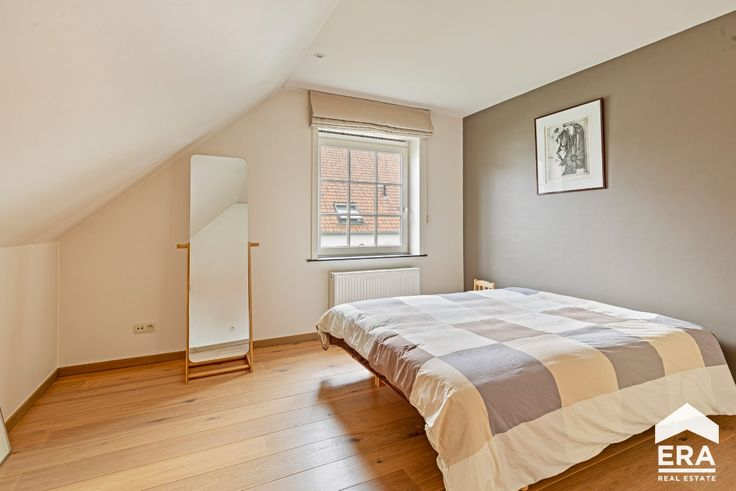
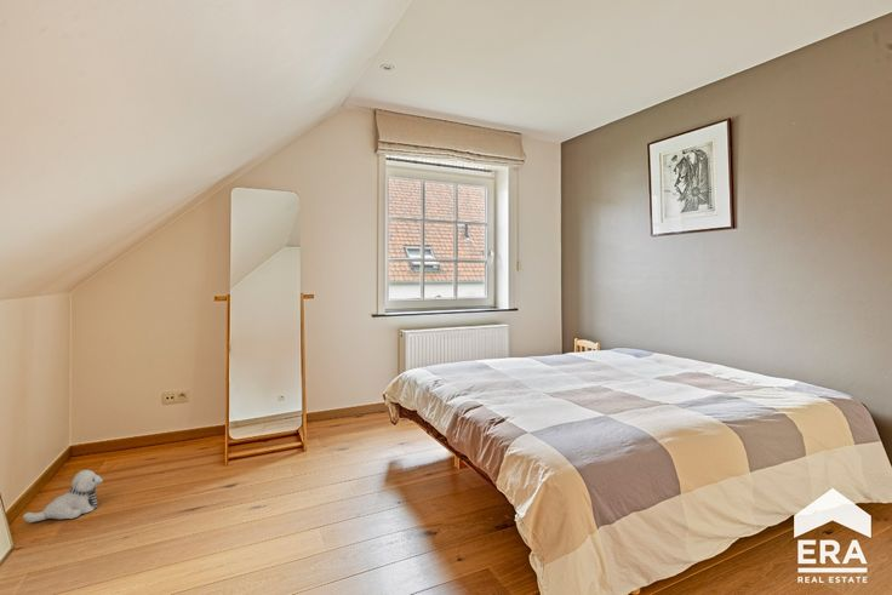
+ plush toy [22,469,103,524]
